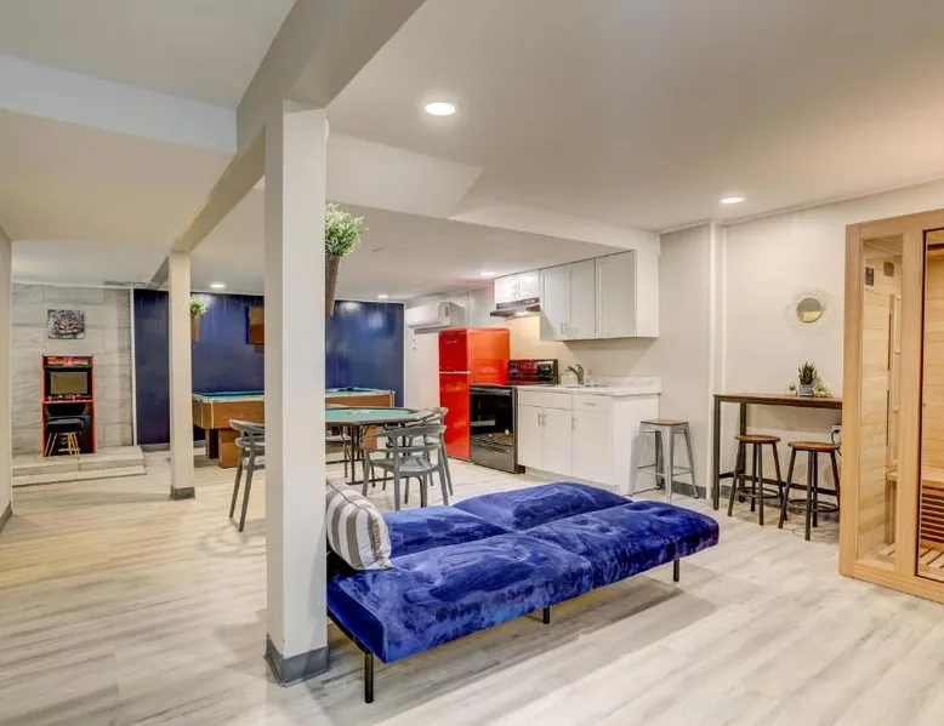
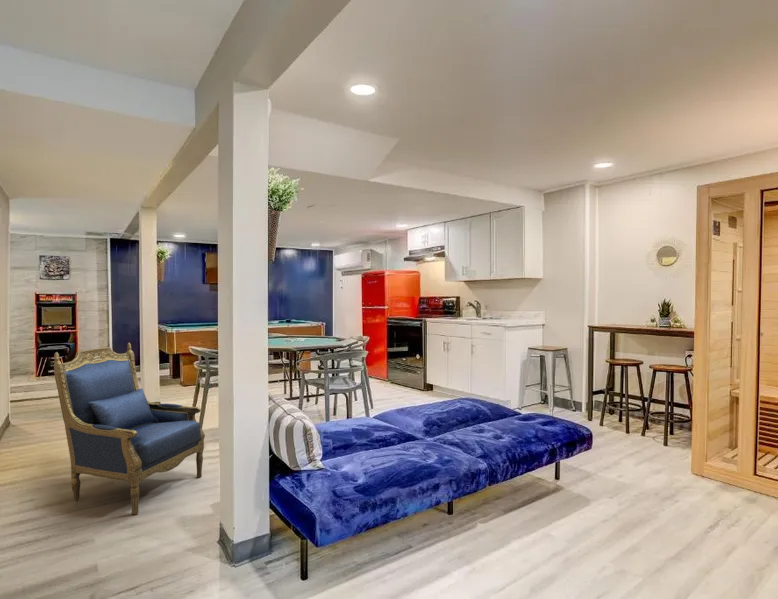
+ armchair [53,342,206,516]
